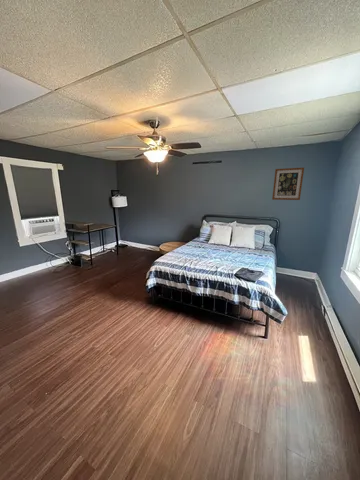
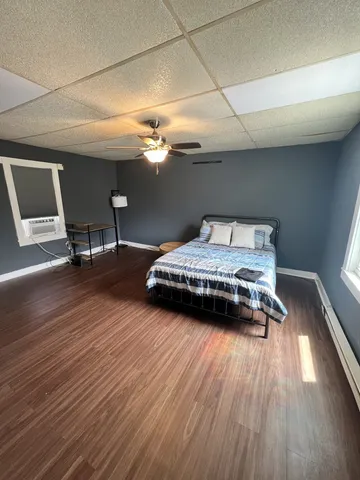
- wall art [271,167,305,201]
